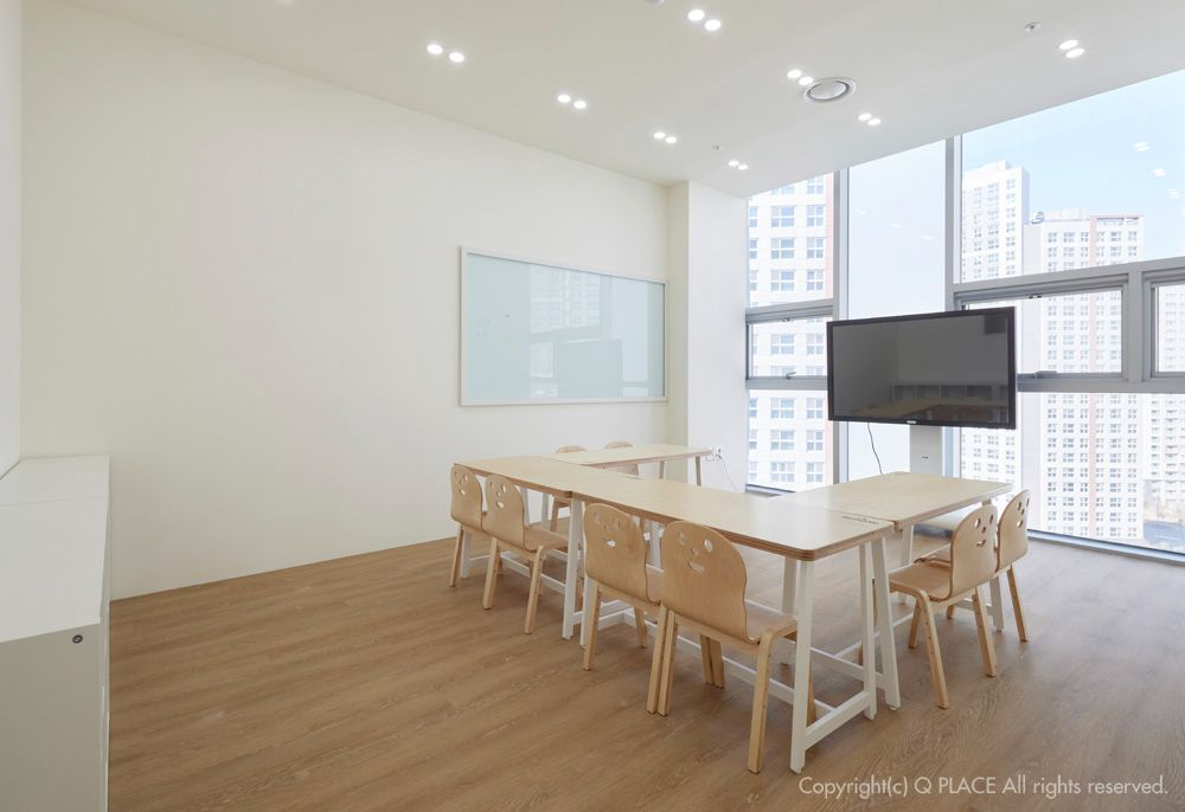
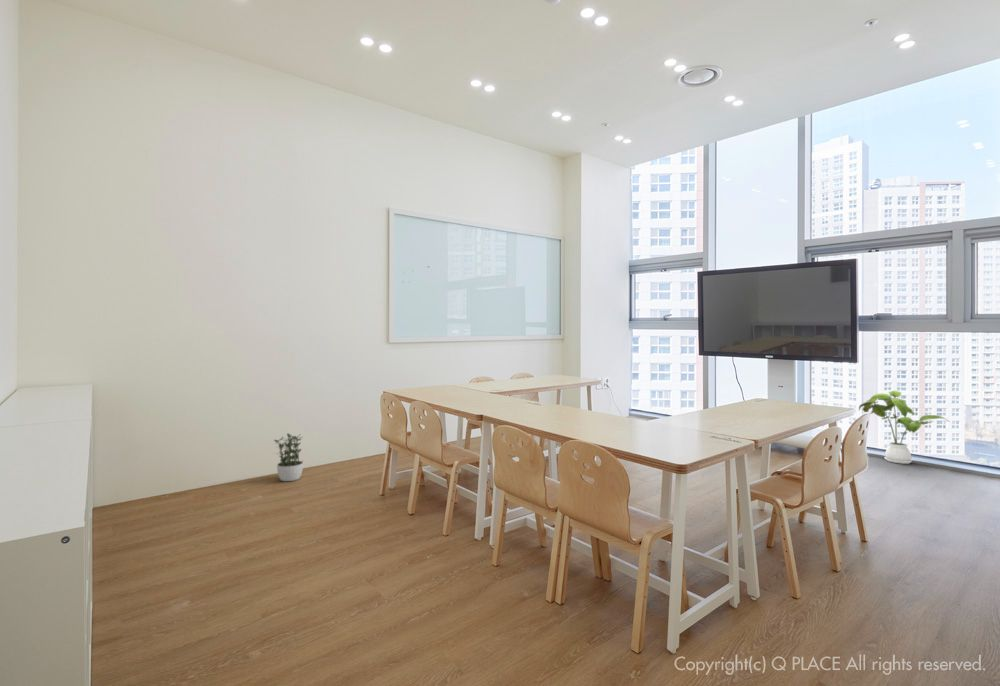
+ house plant [858,390,949,465]
+ potted plant [273,432,304,482]
